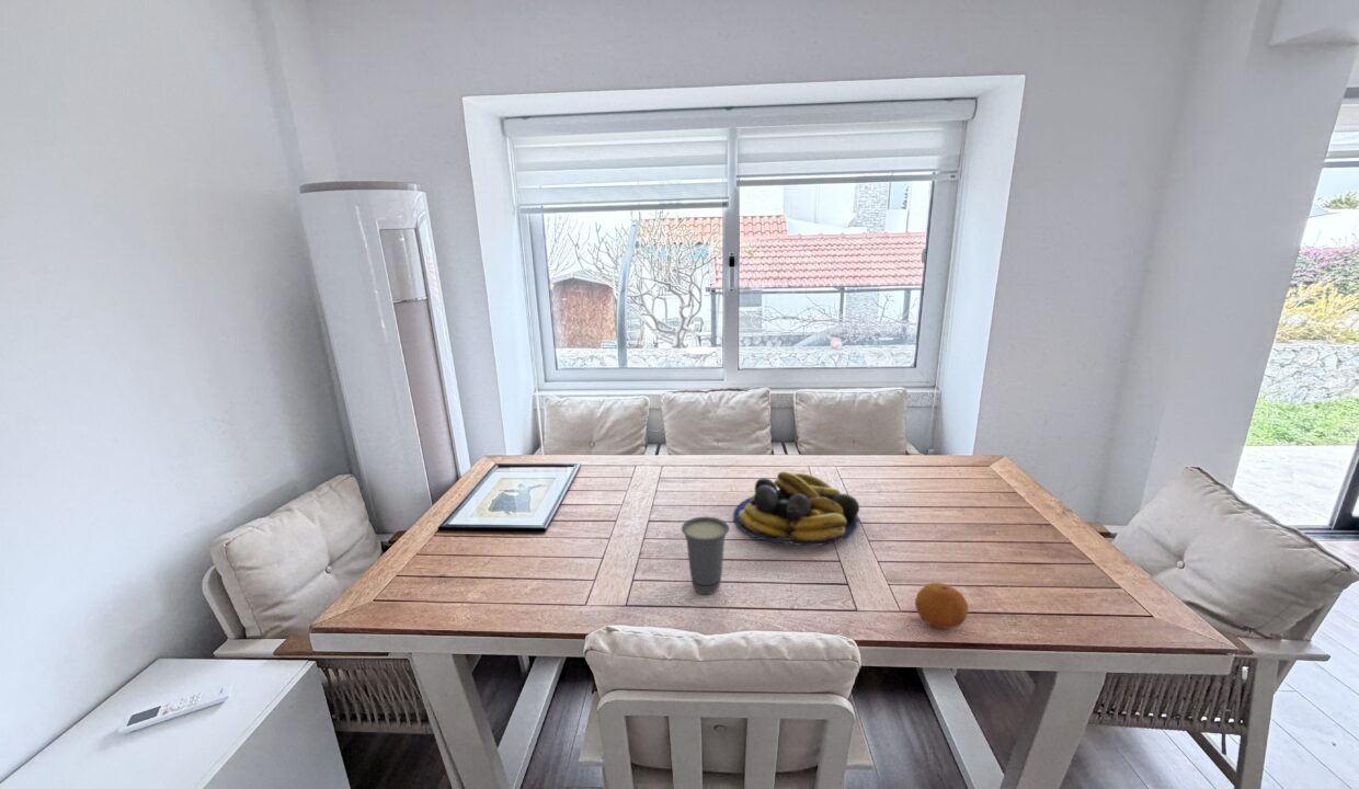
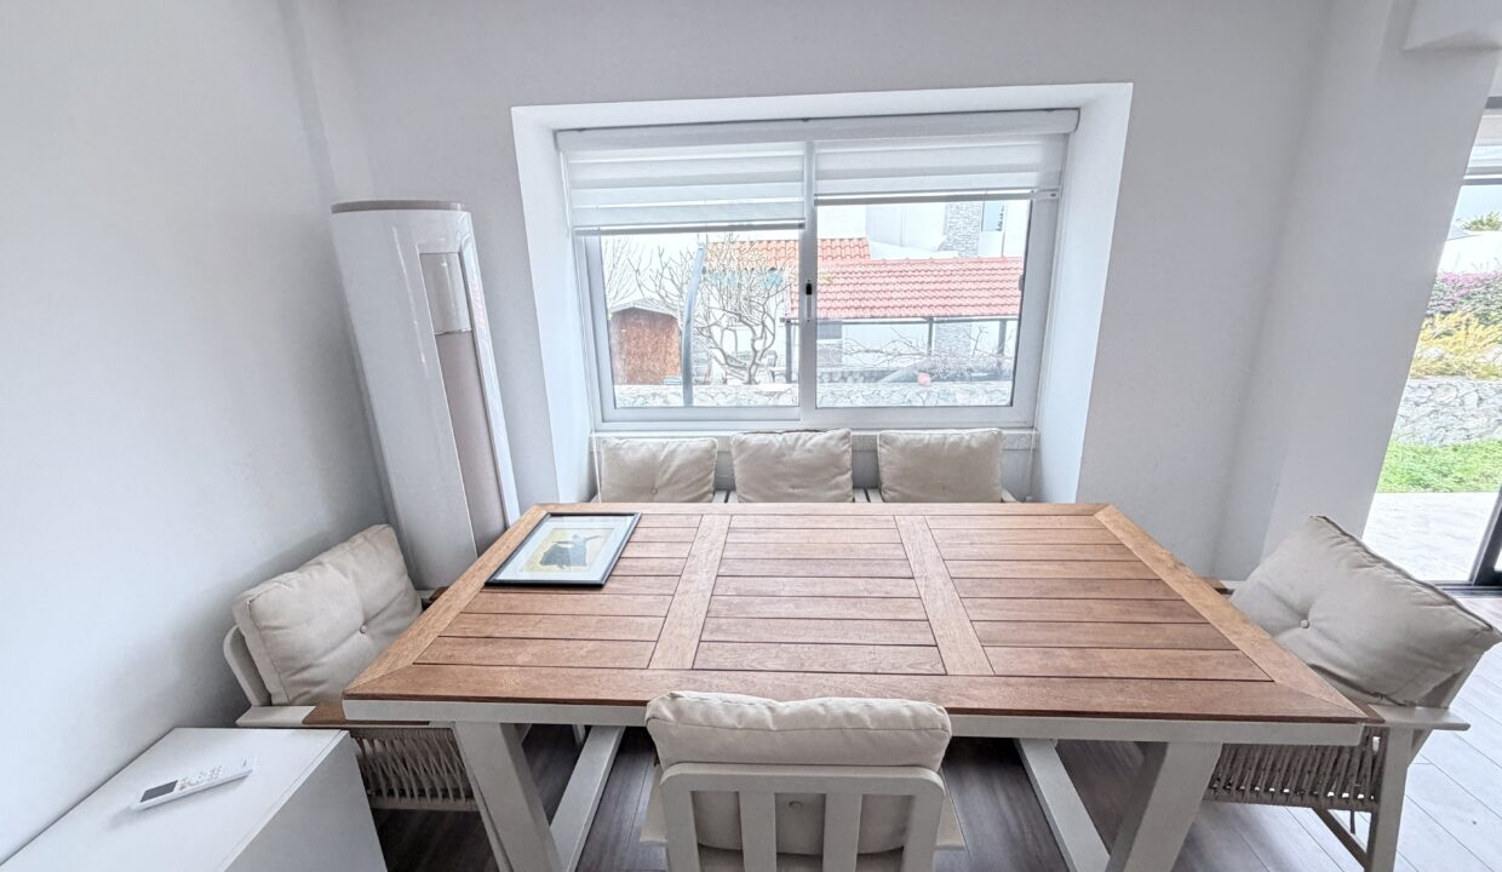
- fruit [914,582,969,630]
- cup [681,516,730,595]
- fruit bowl [732,470,860,547]
